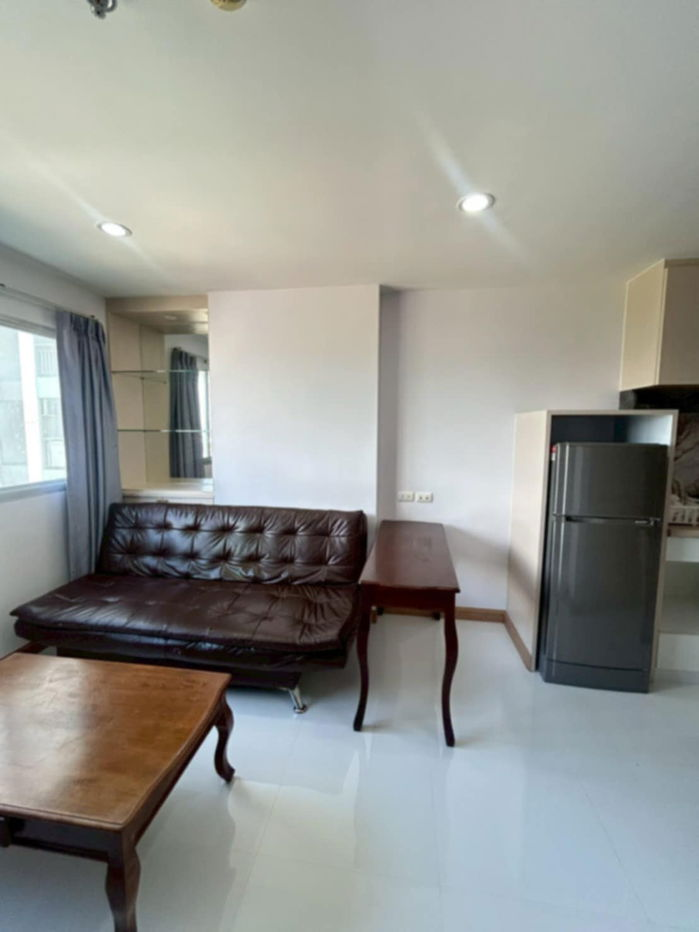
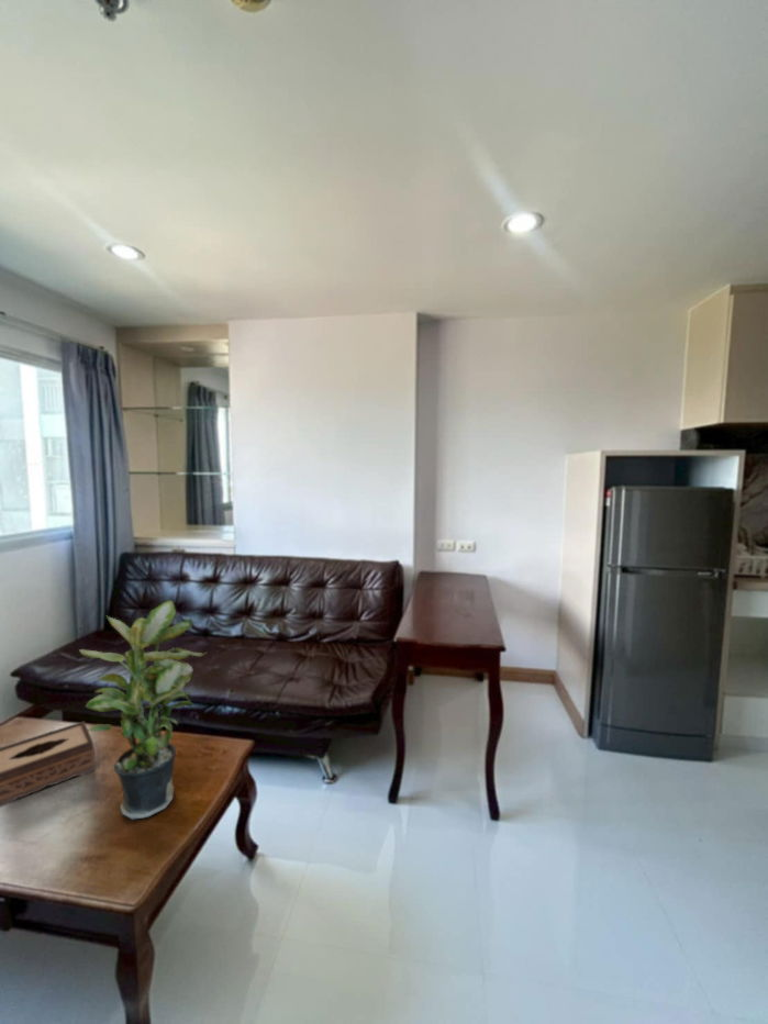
+ potted plant [78,599,207,821]
+ tissue box [0,720,97,809]
